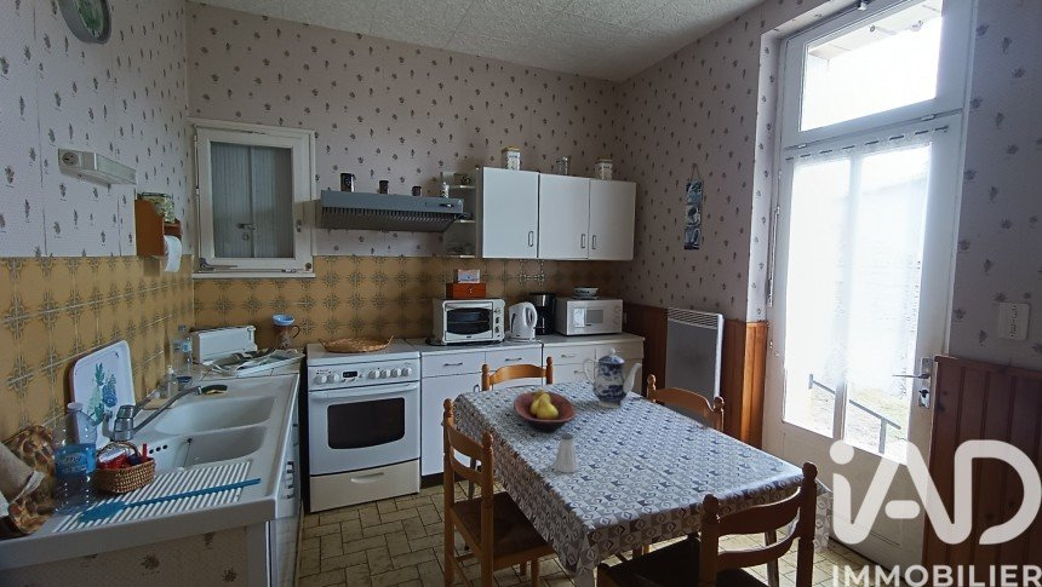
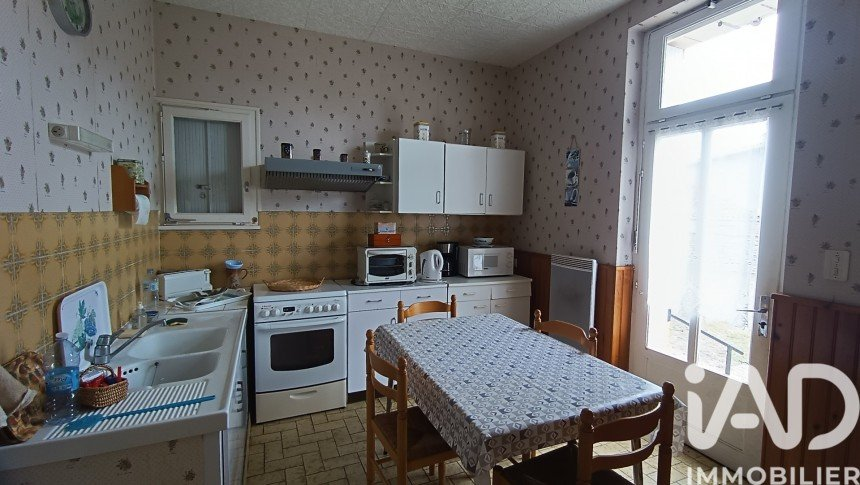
- fruit bowl [513,389,577,433]
- saltshaker [554,432,579,474]
- teapot [582,347,642,409]
